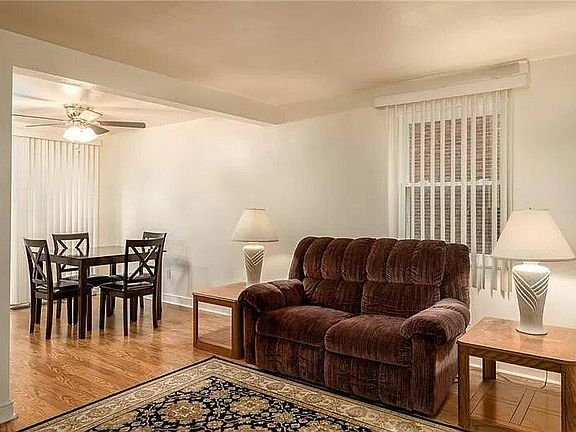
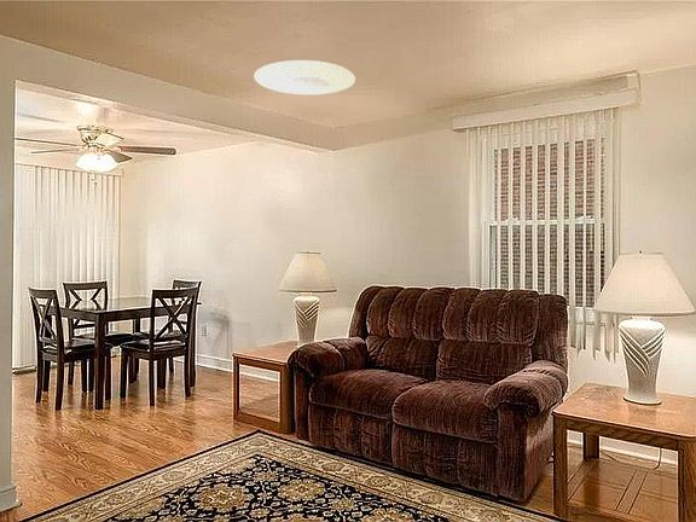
+ ceiling light [253,59,356,97]
